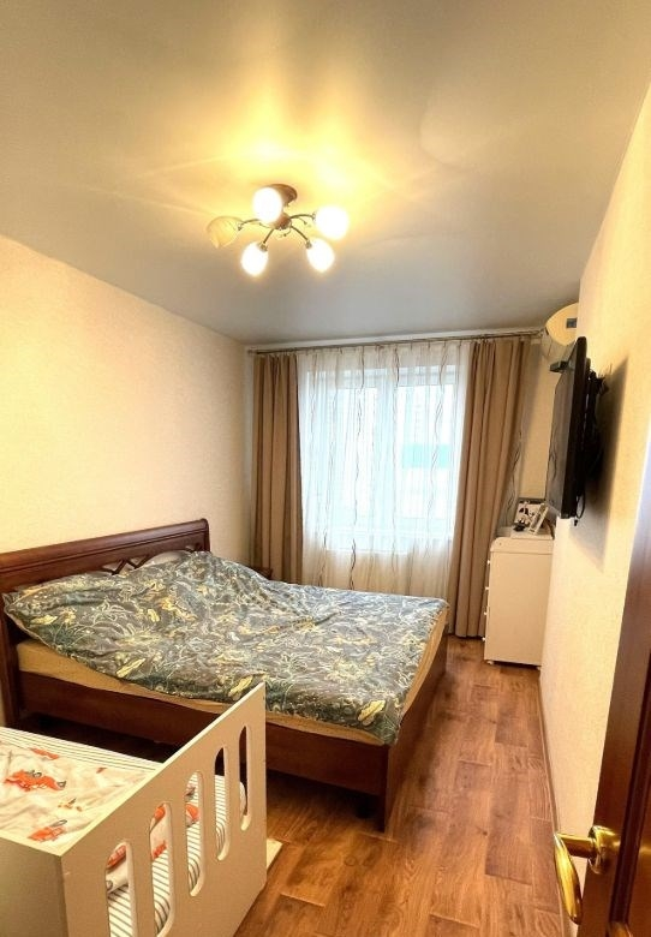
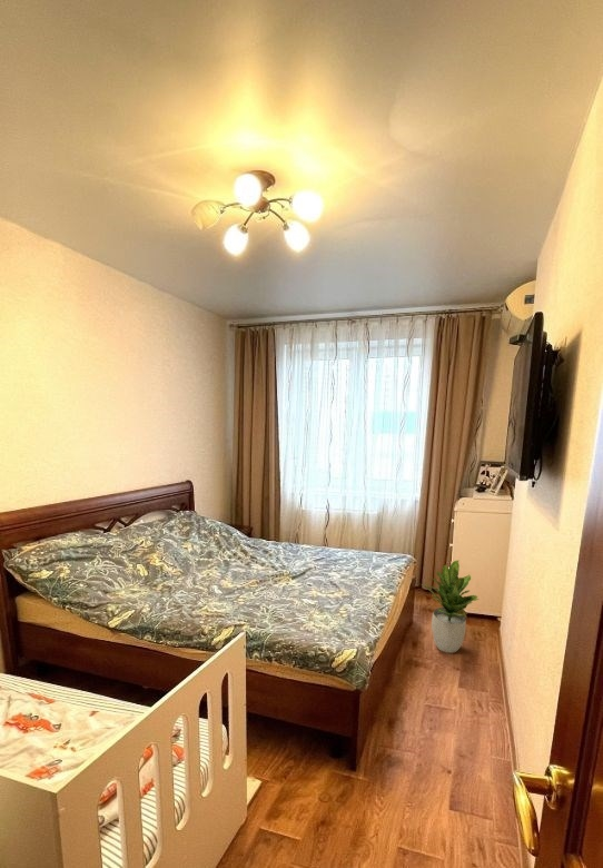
+ potted plant [421,560,481,654]
